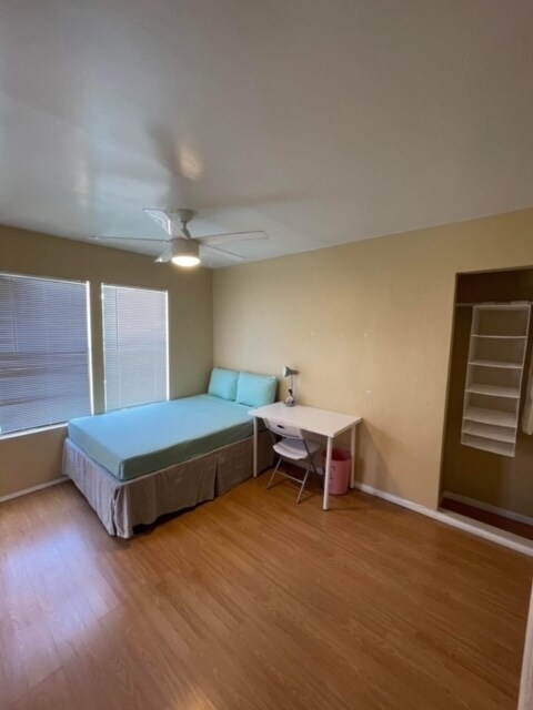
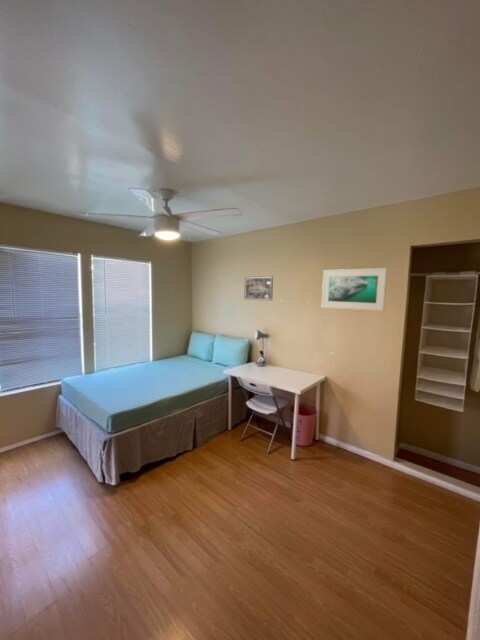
+ wall art [243,275,274,302]
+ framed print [321,267,388,312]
